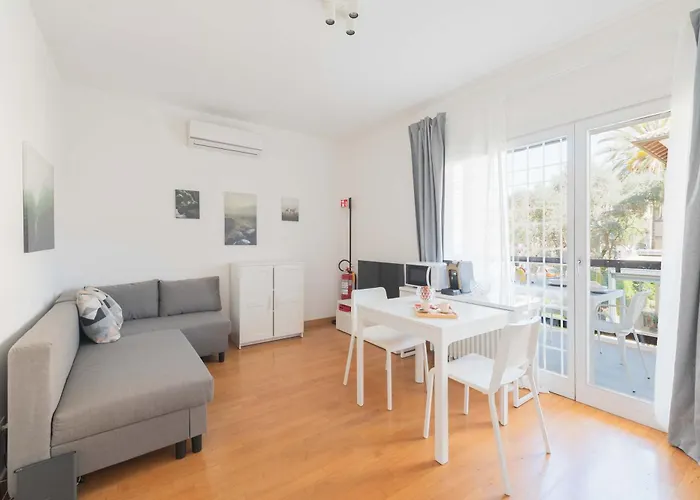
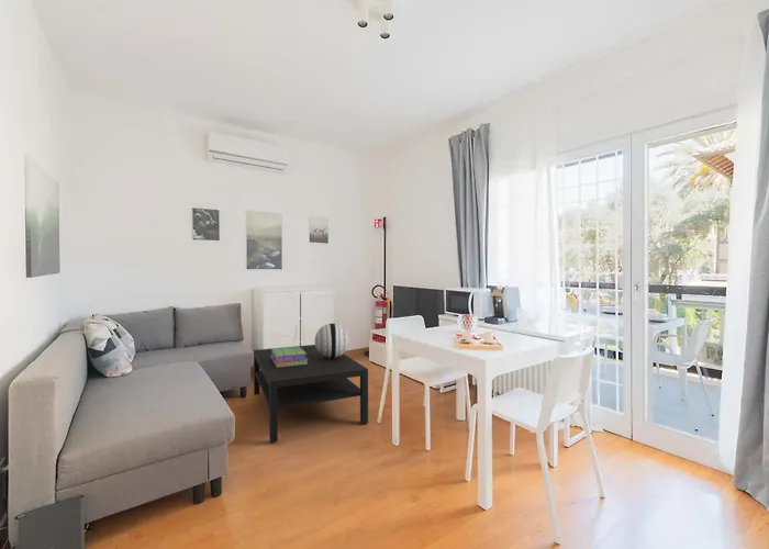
+ coffee table [253,344,369,444]
+ stack of books [270,346,309,368]
+ decorative sphere [313,323,350,358]
